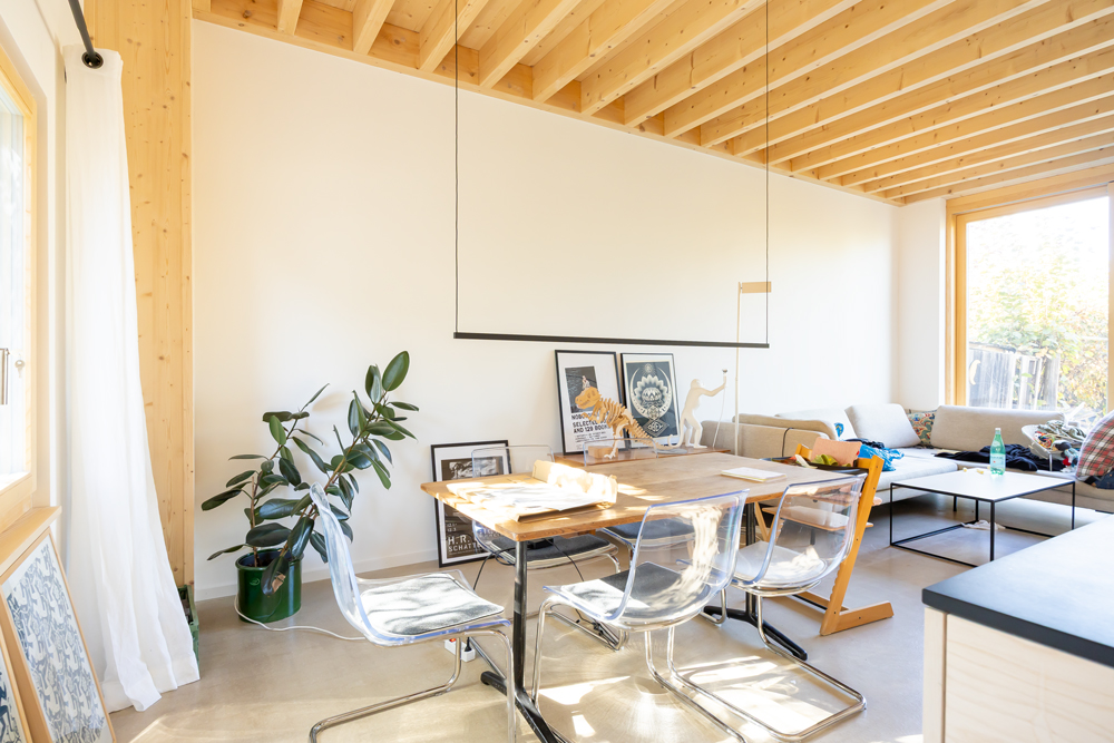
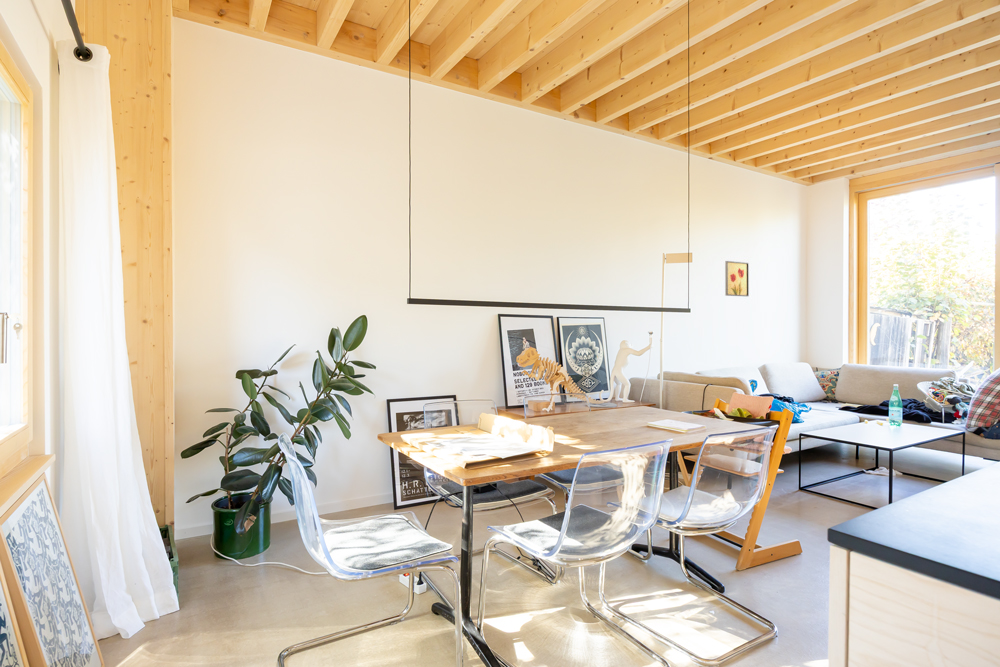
+ wall art [724,260,750,297]
